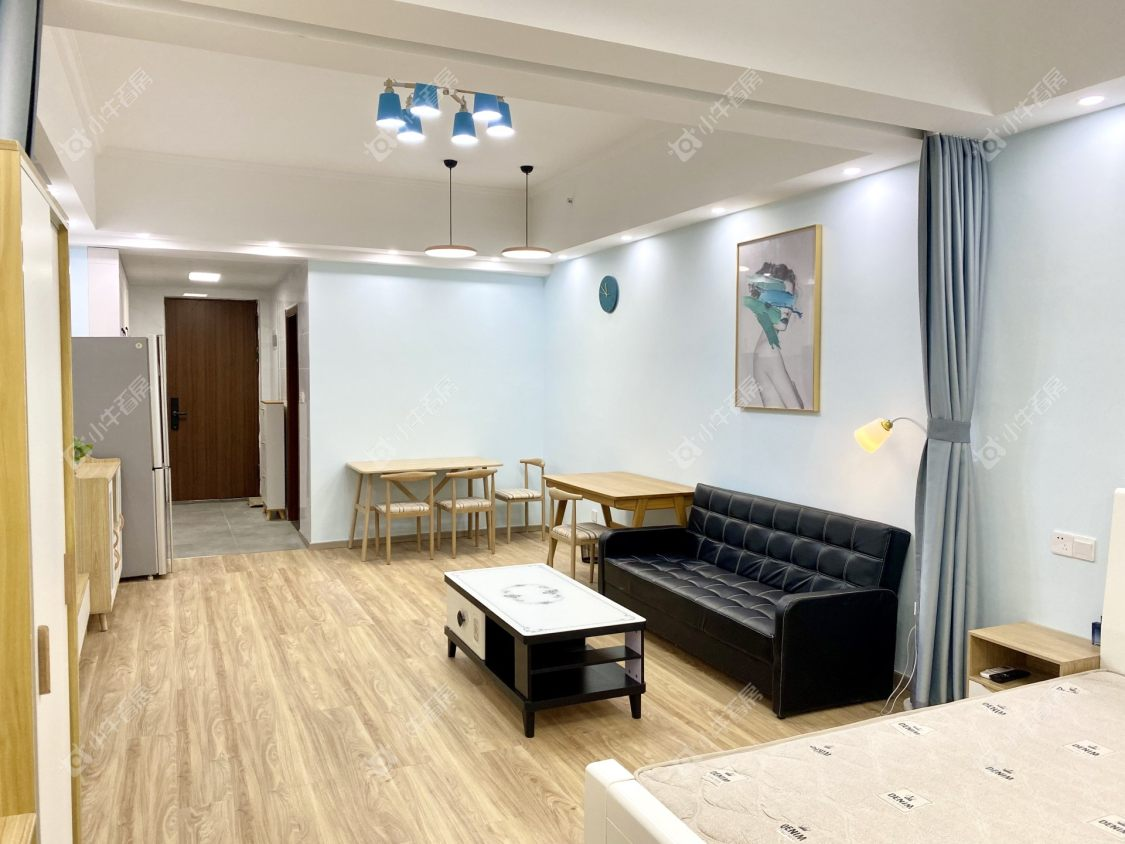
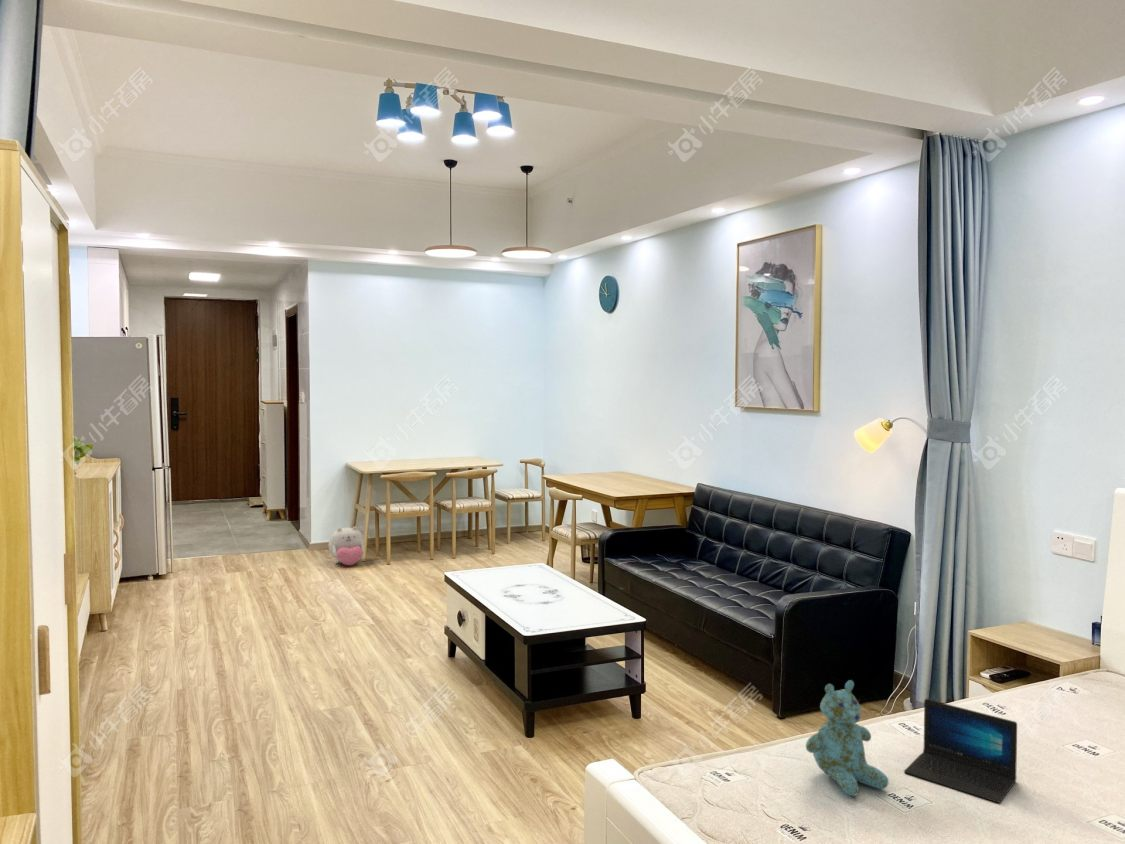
+ laptop [903,698,1018,804]
+ plush toy [328,526,365,567]
+ stuffed bear [805,679,890,797]
